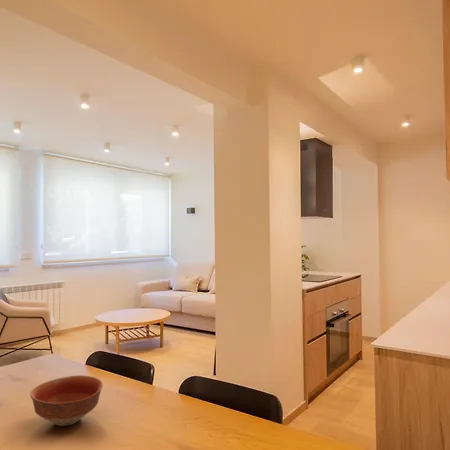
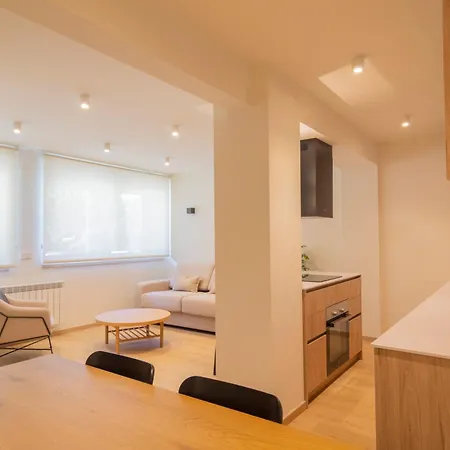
- bowl [29,374,104,427]
